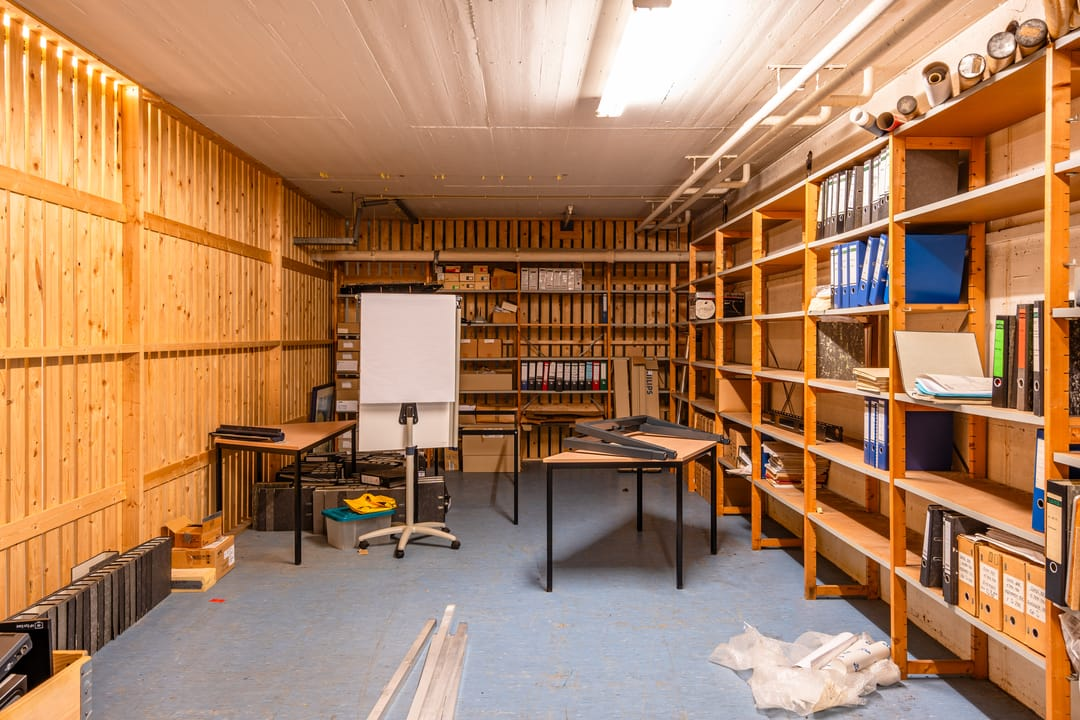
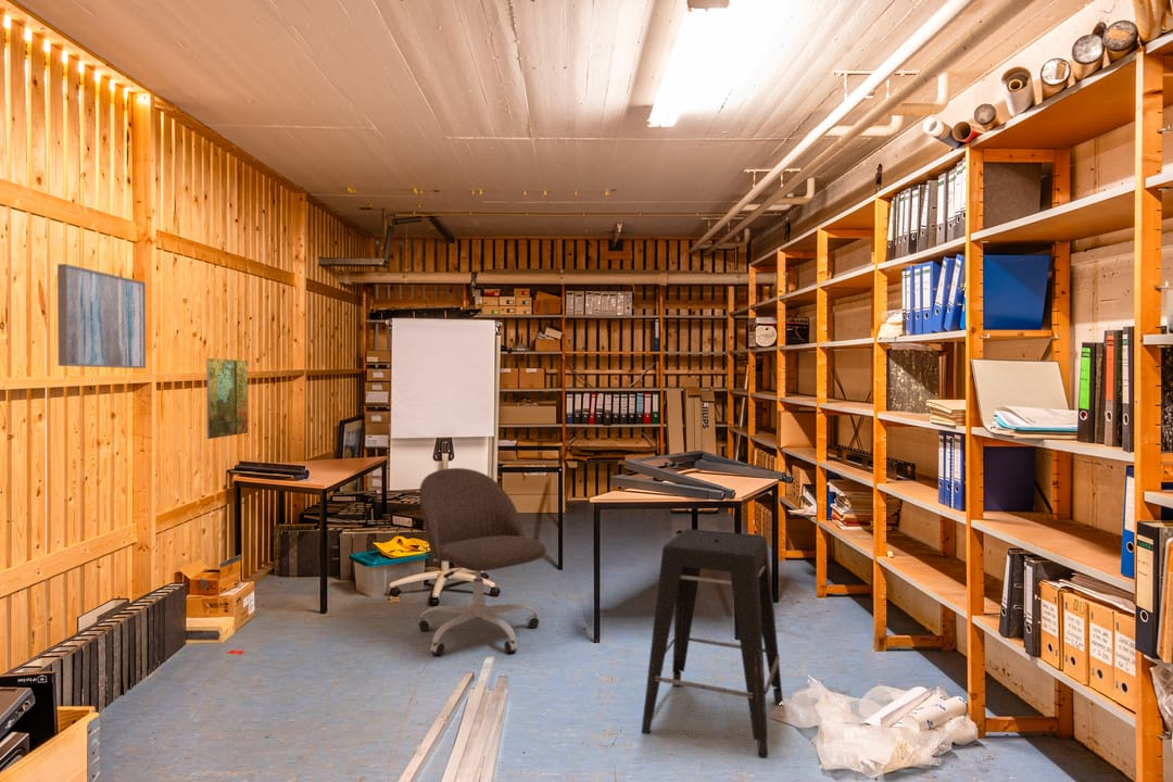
+ office chair [417,467,546,656]
+ wall art [56,263,147,369]
+ stool [641,528,784,759]
+ map [206,357,249,440]
